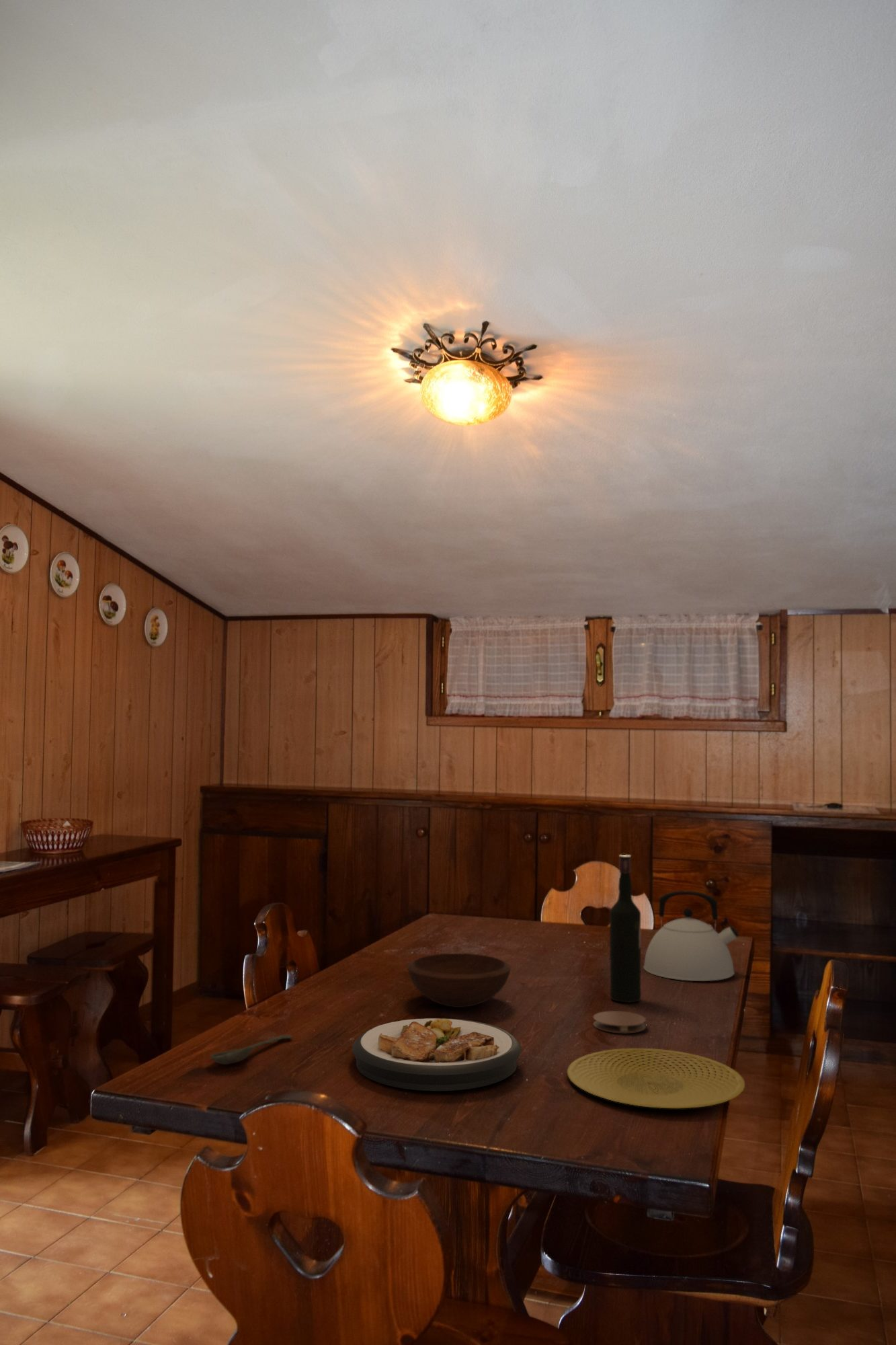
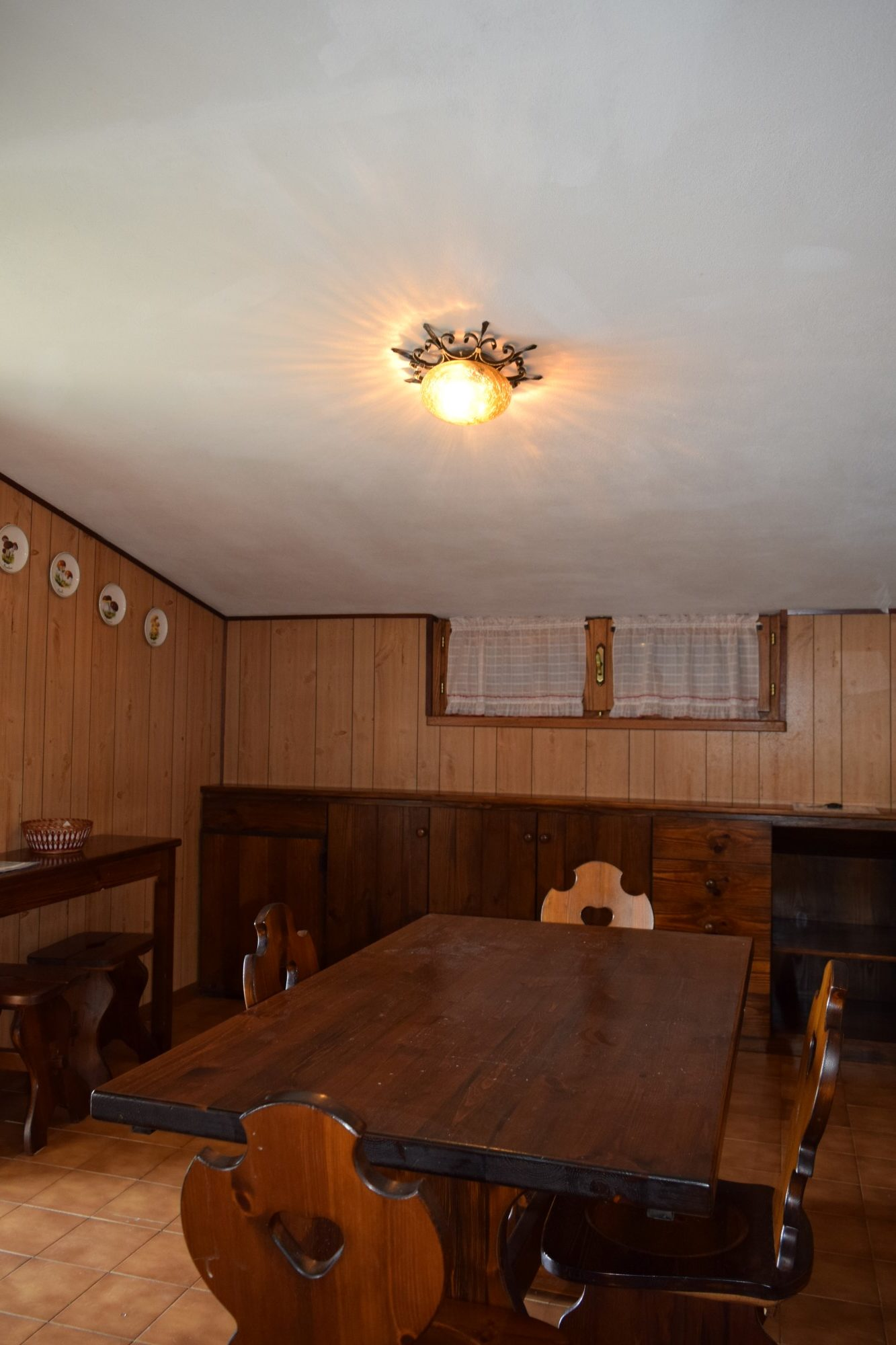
- spoon [210,1034,293,1065]
- plate [352,1017,522,1091]
- bowl [407,953,512,1008]
- kettle [643,890,739,982]
- coaster [592,1010,647,1034]
- plate [567,1048,745,1109]
- wine bottle [609,854,642,1003]
